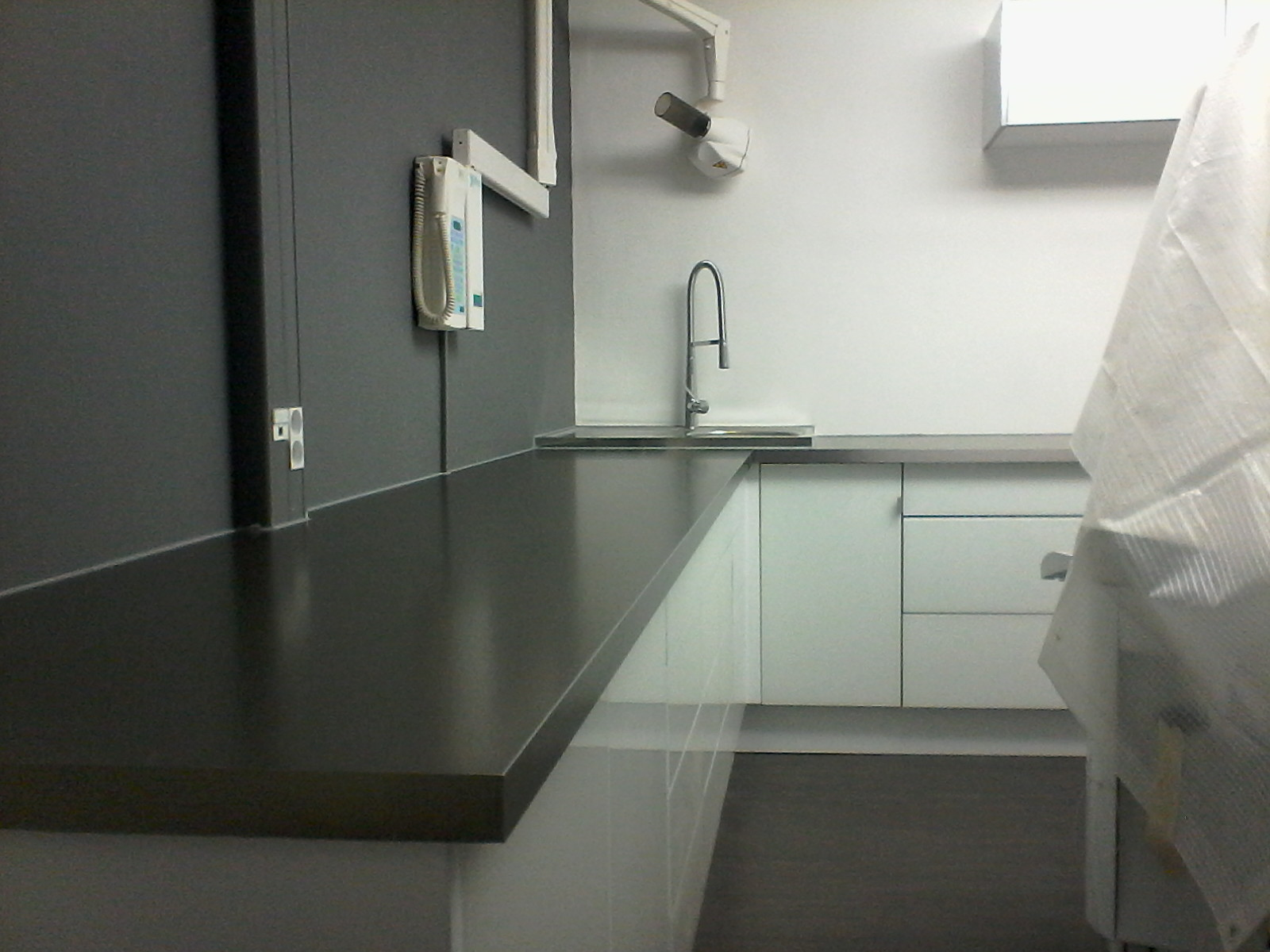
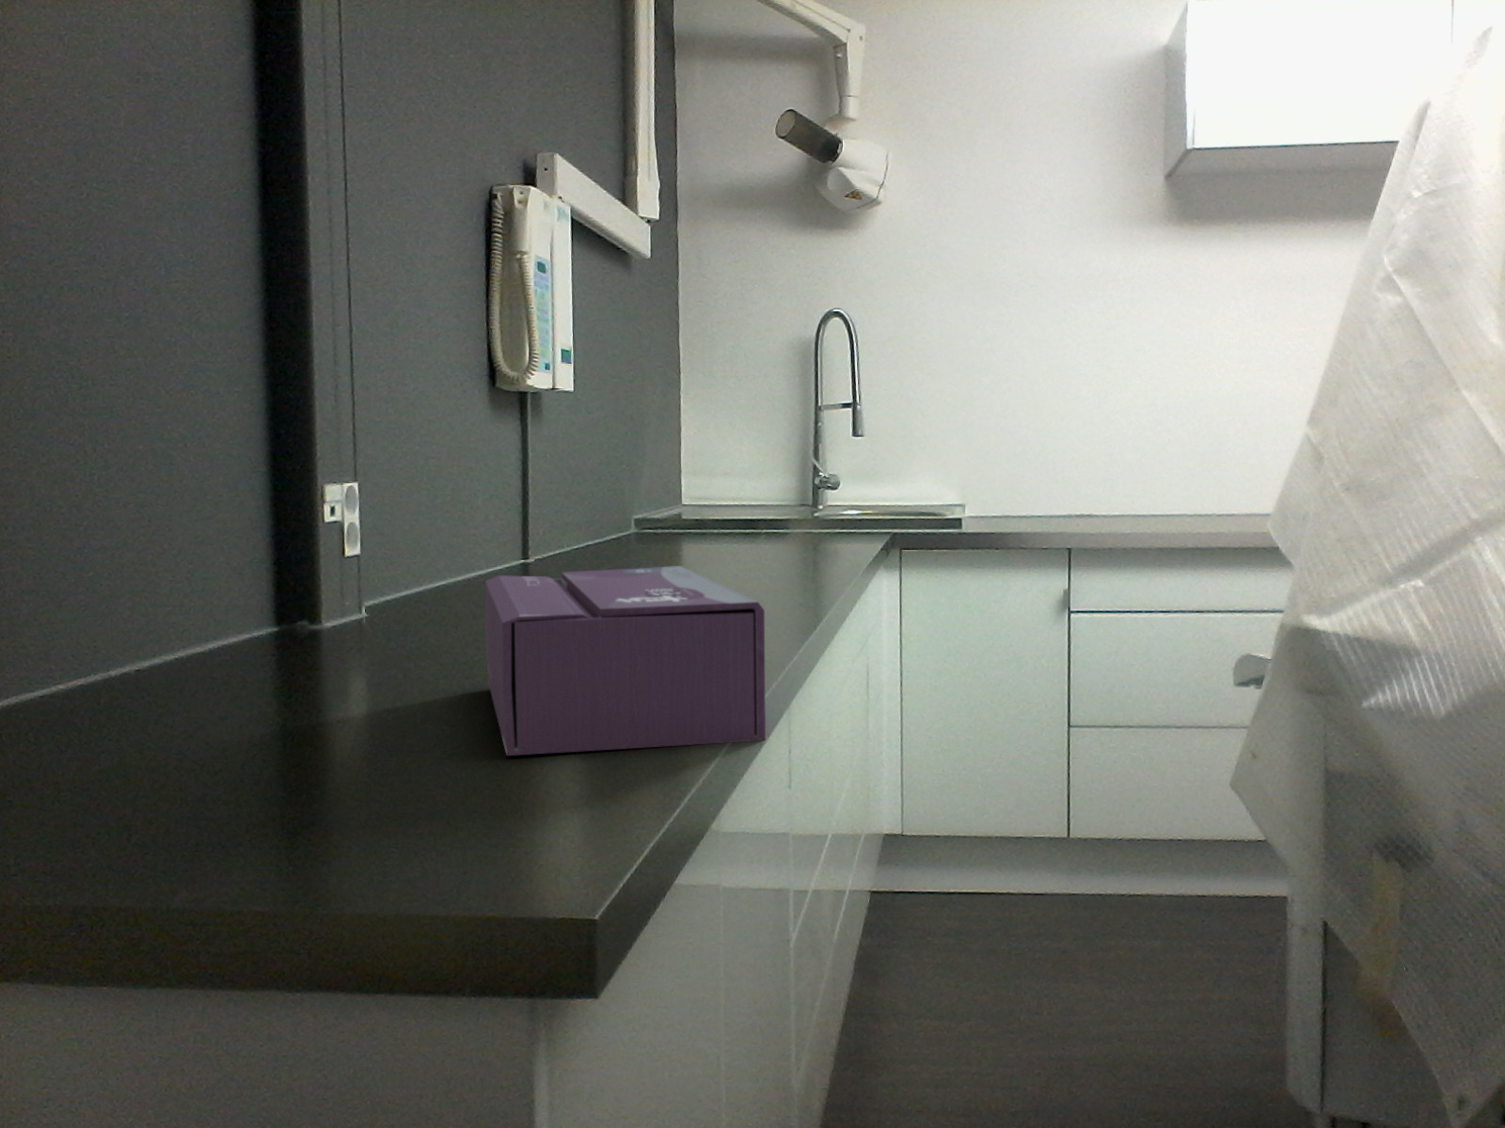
+ tissue box [485,565,767,757]
